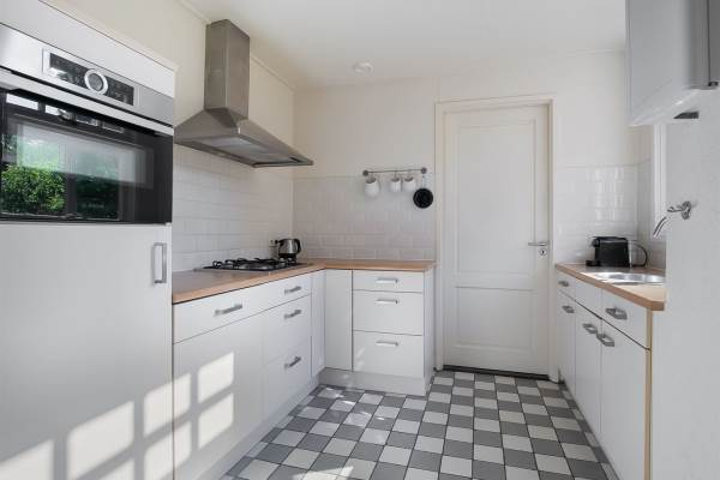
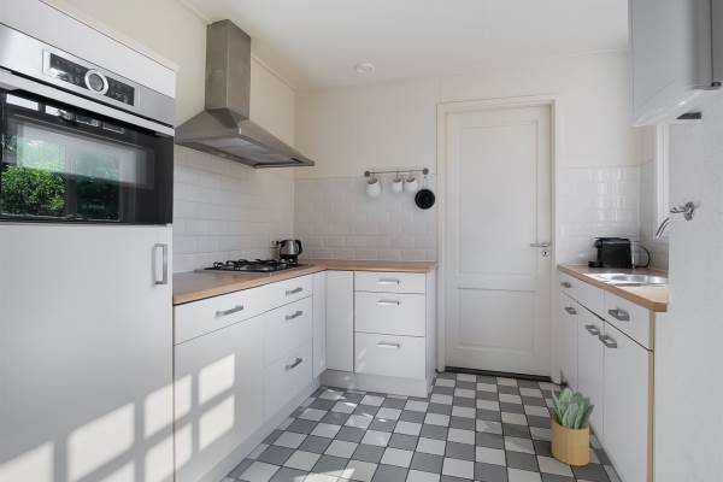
+ potted plant [551,387,595,468]
